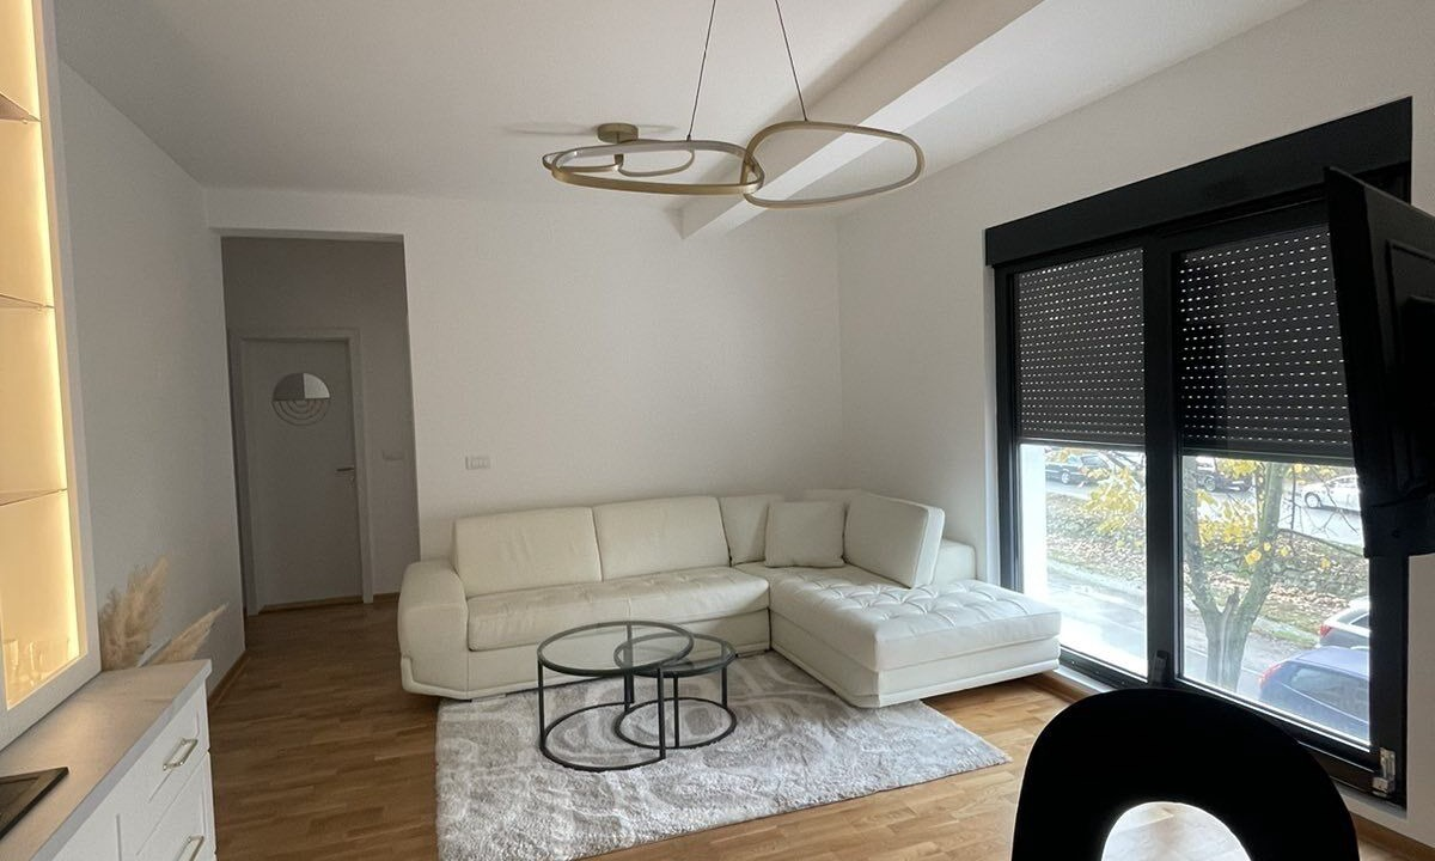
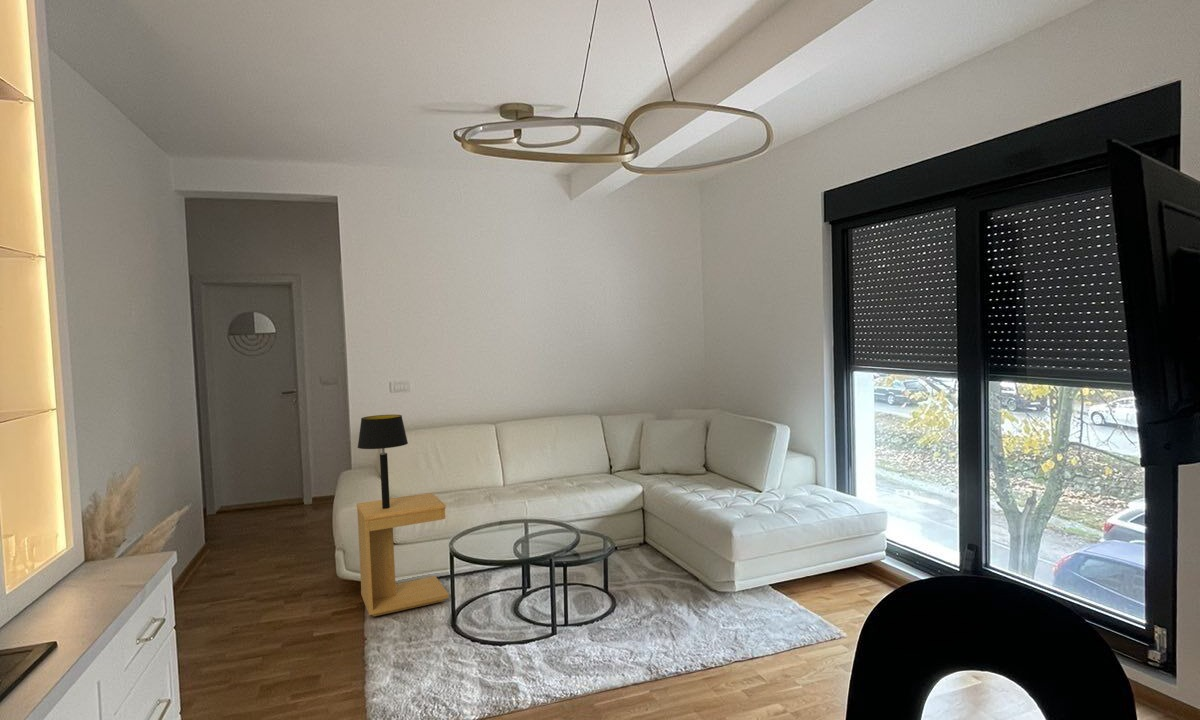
+ table lamp [357,414,409,509]
+ side table [356,492,450,617]
